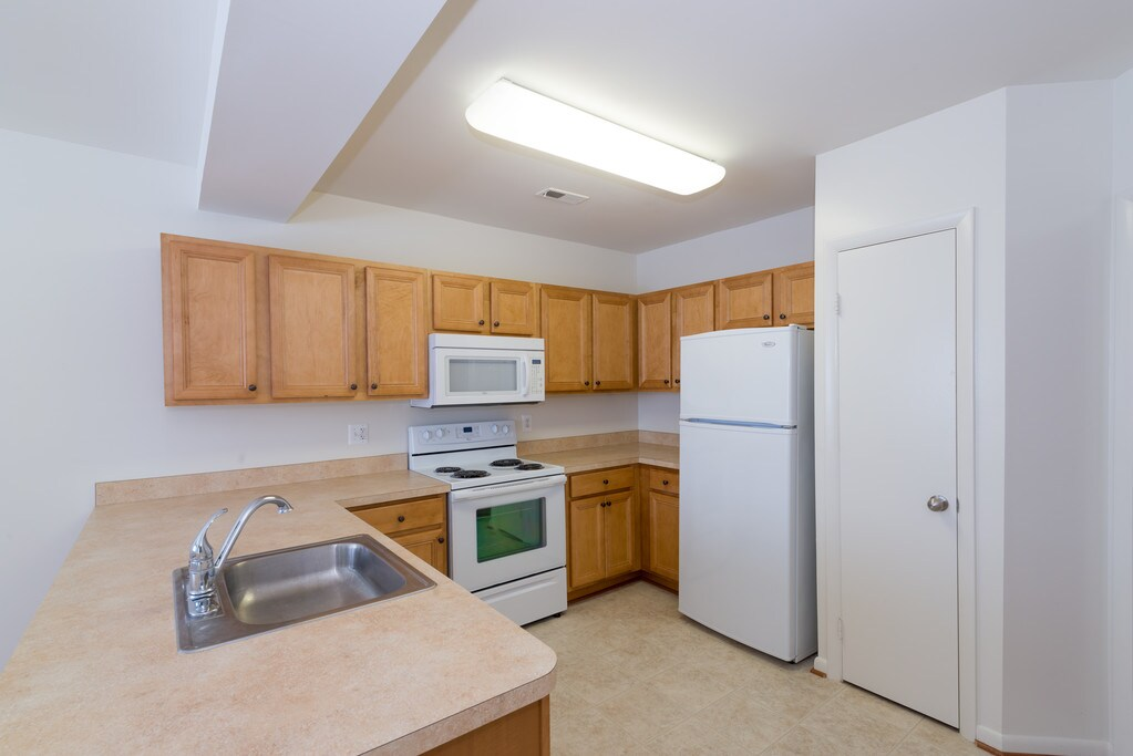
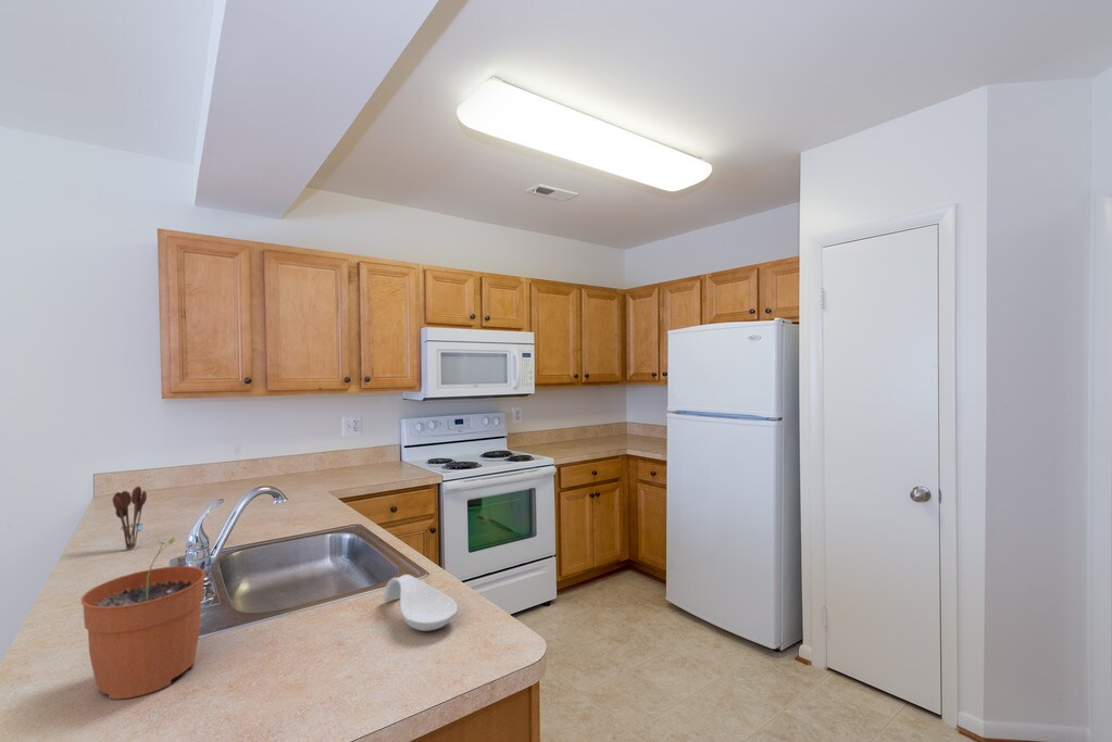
+ plant pot [80,537,207,701]
+ utensil holder [111,486,148,551]
+ spoon rest [382,574,459,632]
